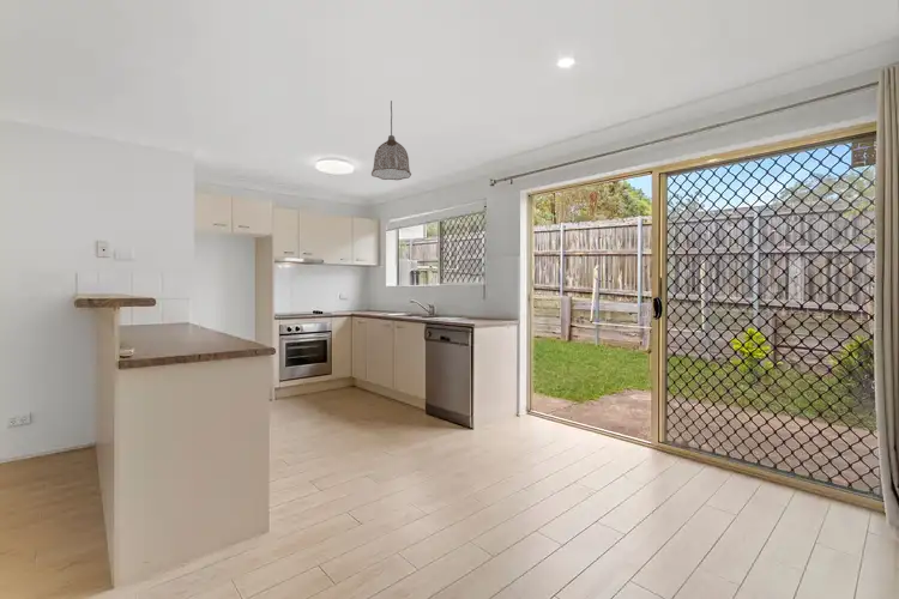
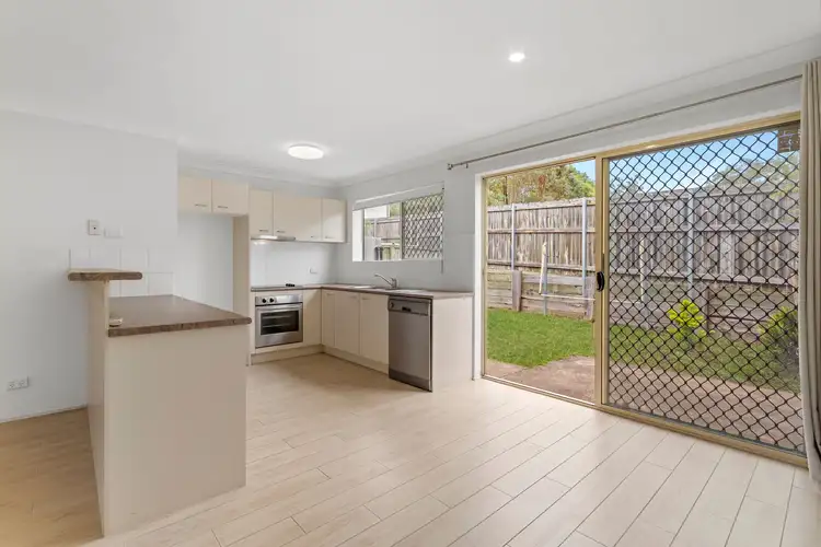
- pendant lamp [370,99,412,181]
